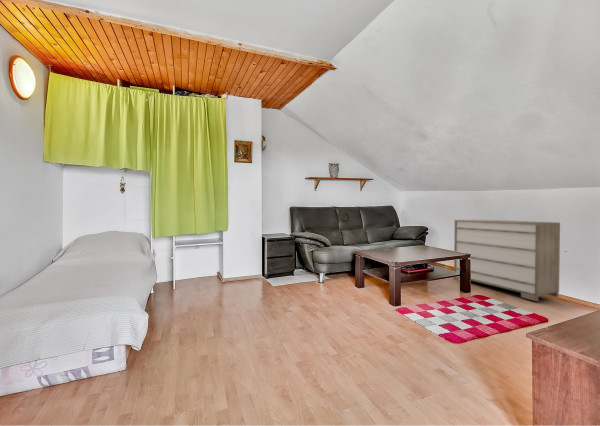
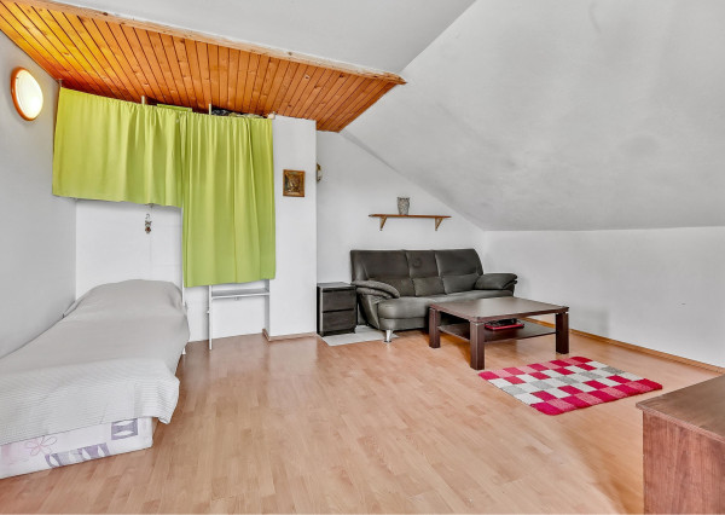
- dresser [453,218,561,302]
